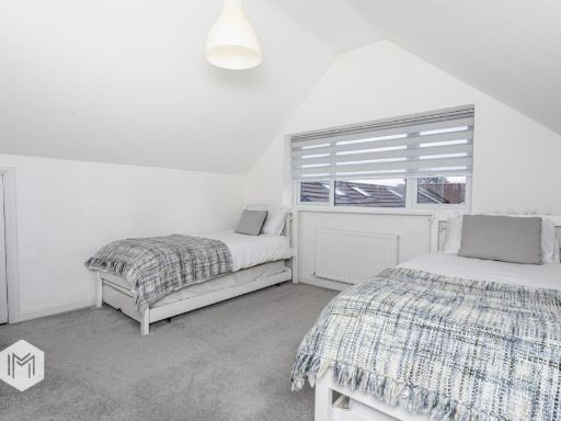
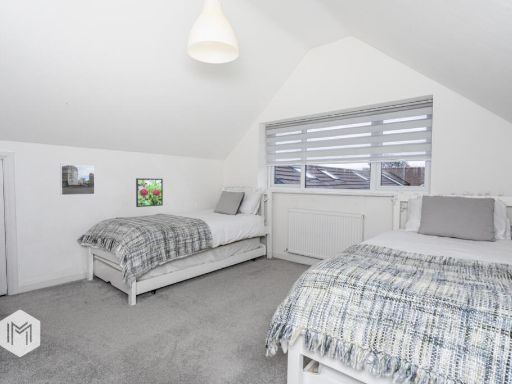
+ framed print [135,177,164,208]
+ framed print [59,163,96,196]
